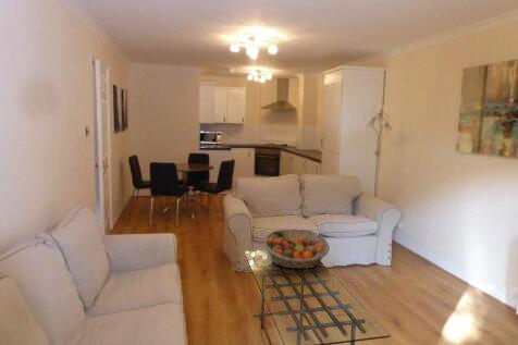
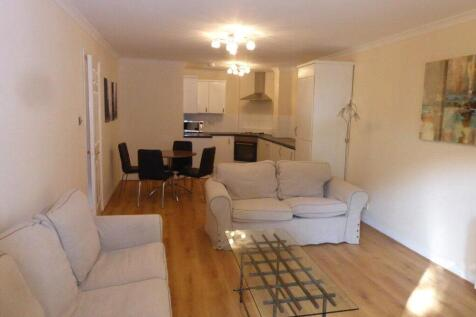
- fruit basket [262,227,331,270]
